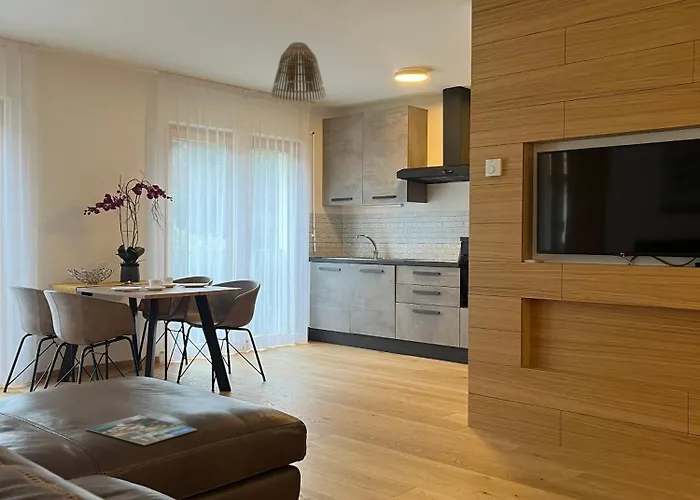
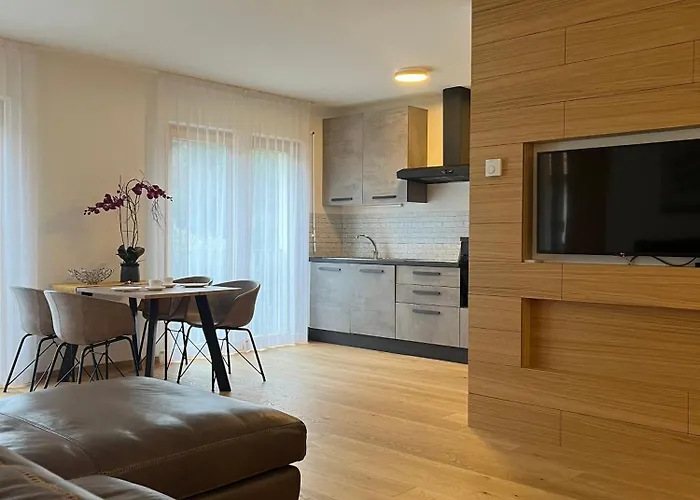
- lamp shade [270,41,327,102]
- magazine [85,414,198,446]
